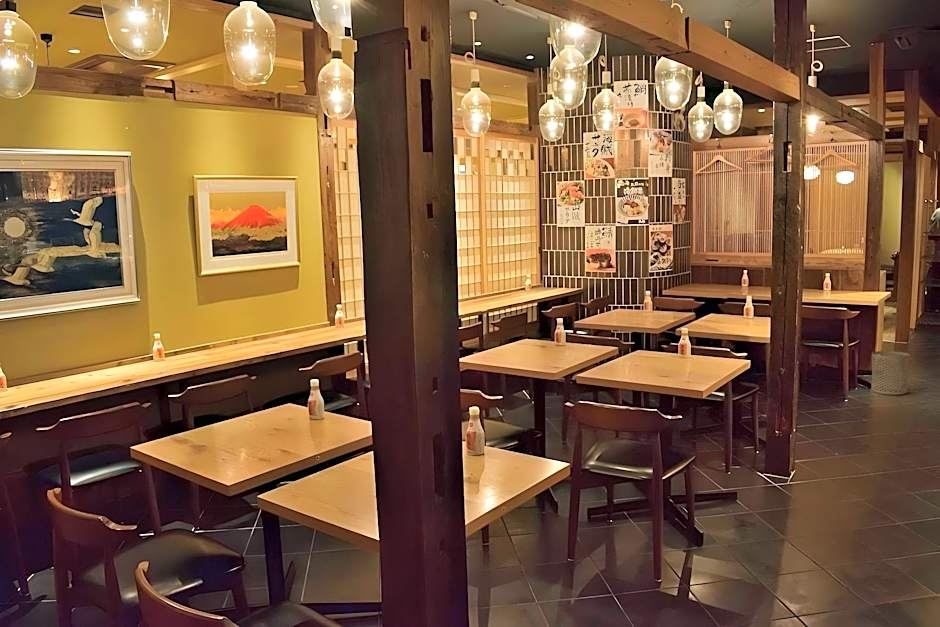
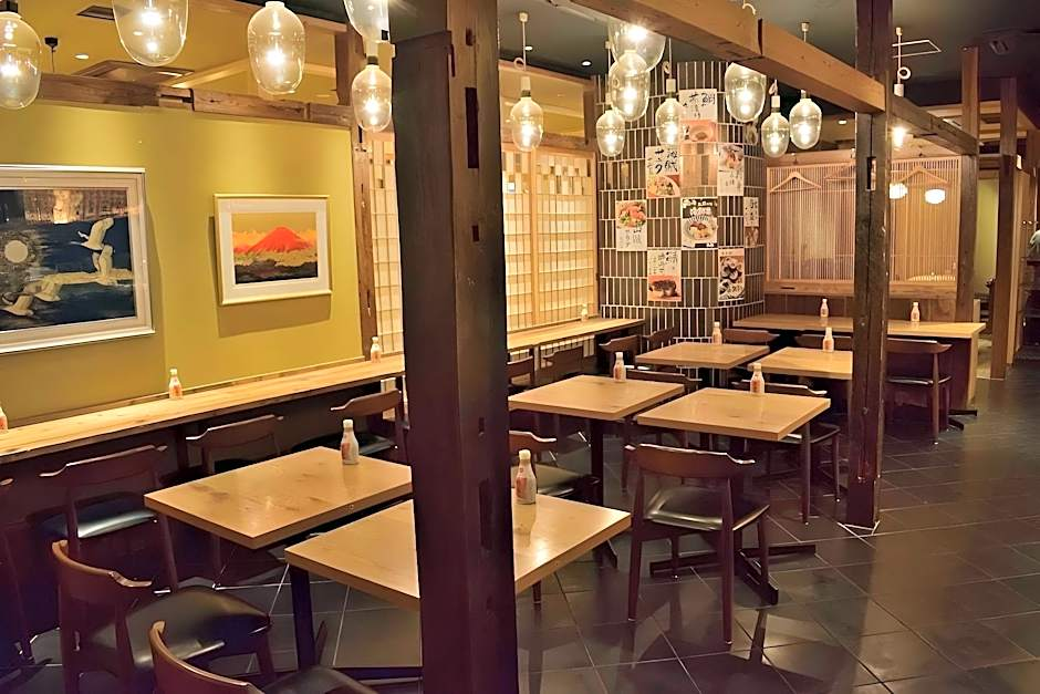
- waste bin [871,350,911,396]
